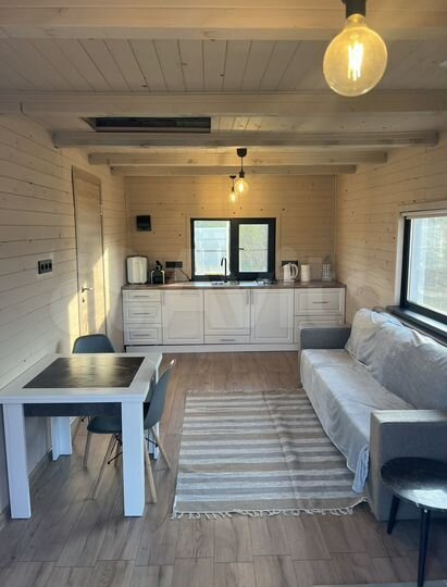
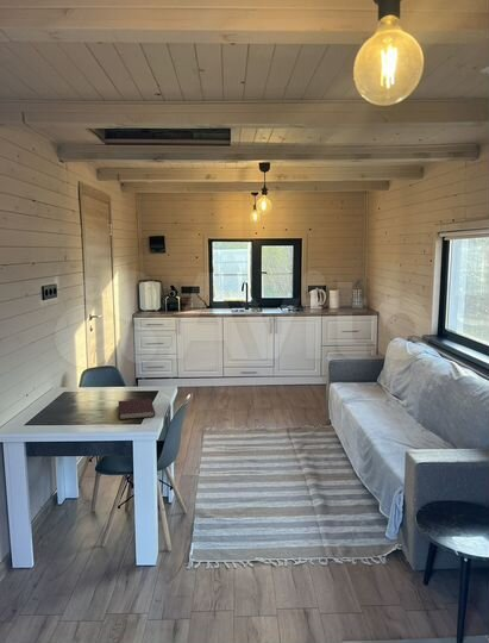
+ notebook [118,398,156,420]
